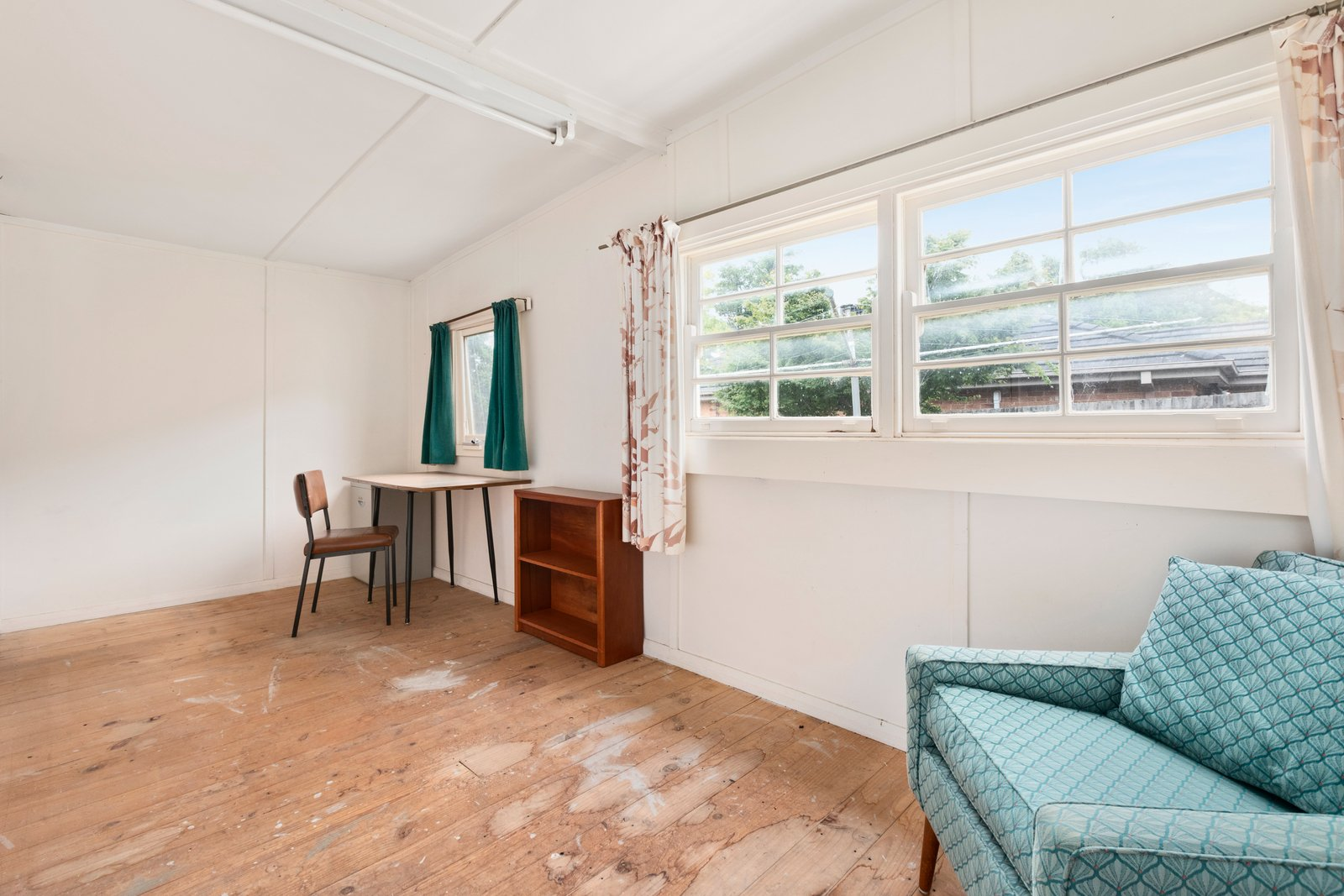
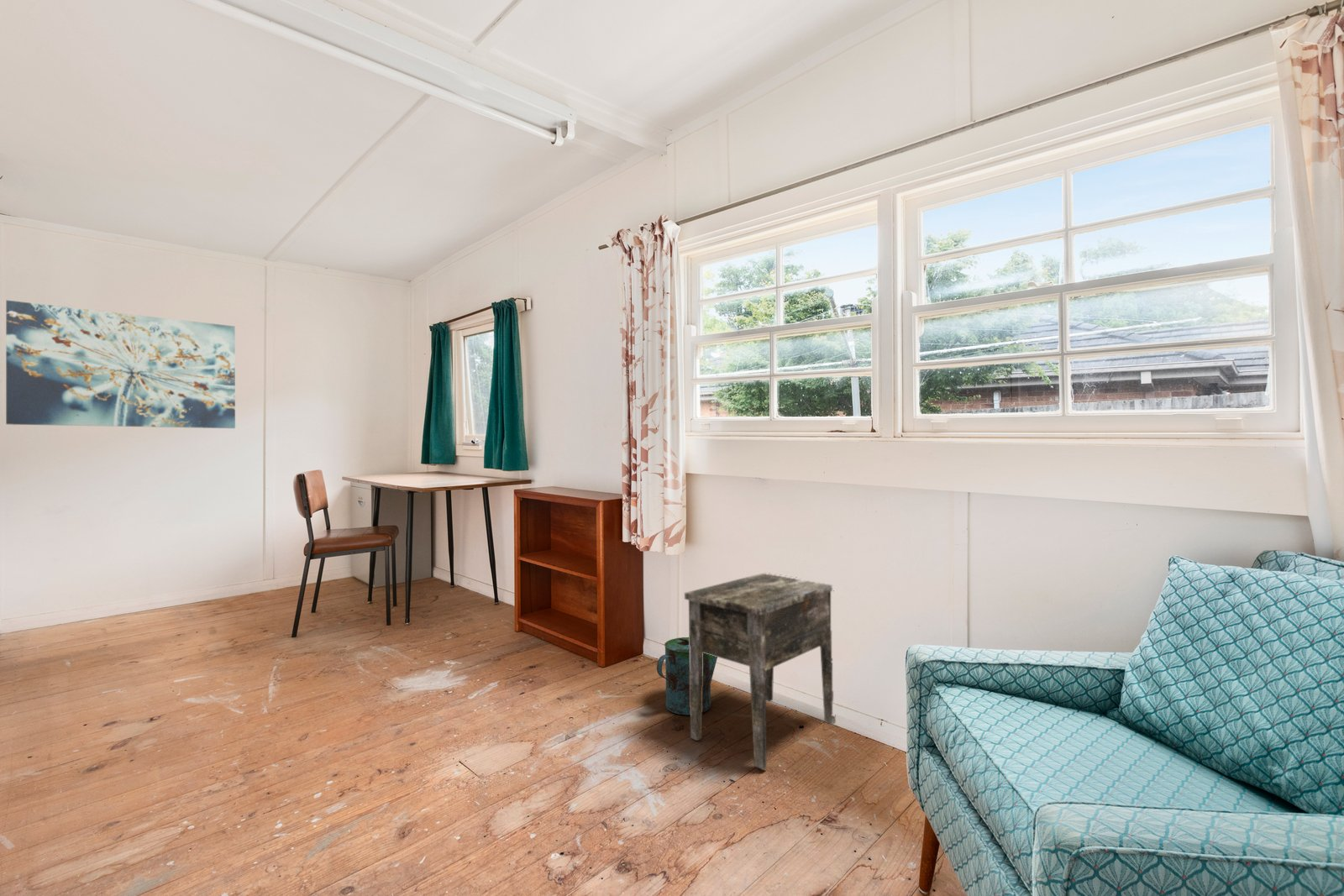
+ watering can [656,637,718,715]
+ side table [684,573,837,771]
+ wall art [5,299,236,429]
